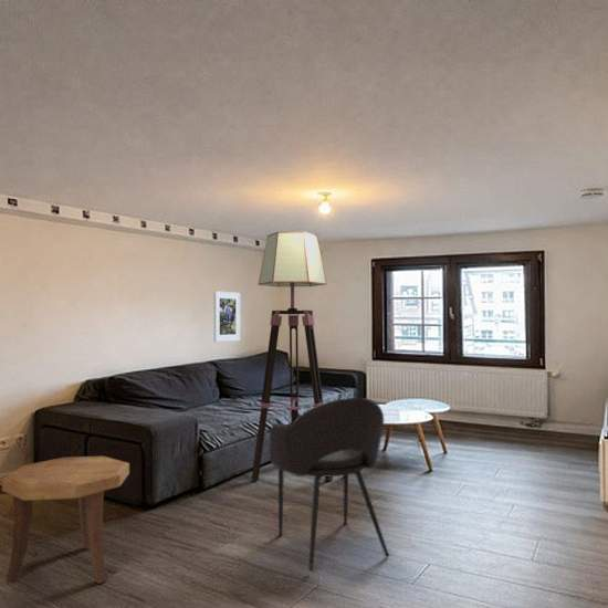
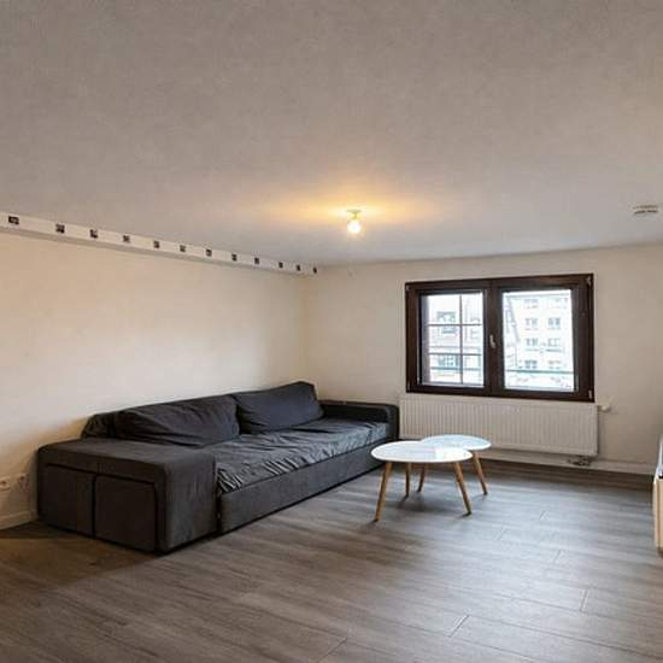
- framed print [213,290,241,343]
- side table [1,455,130,585]
- floor lamp [251,231,334,482]
- armchair [269,397,390,572]
